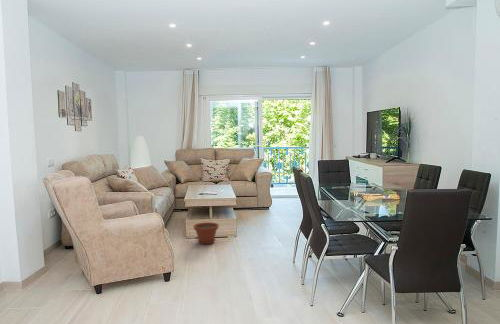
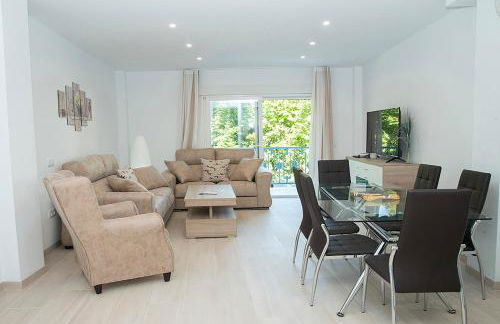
- plant pot [192,221,220,245]
